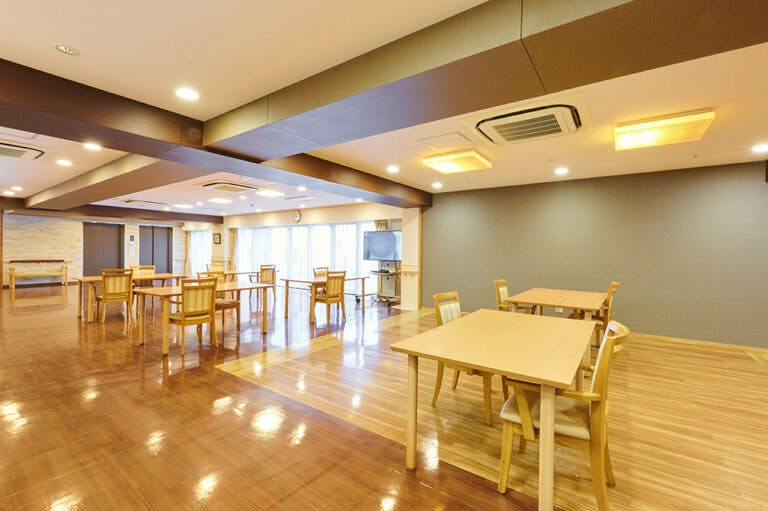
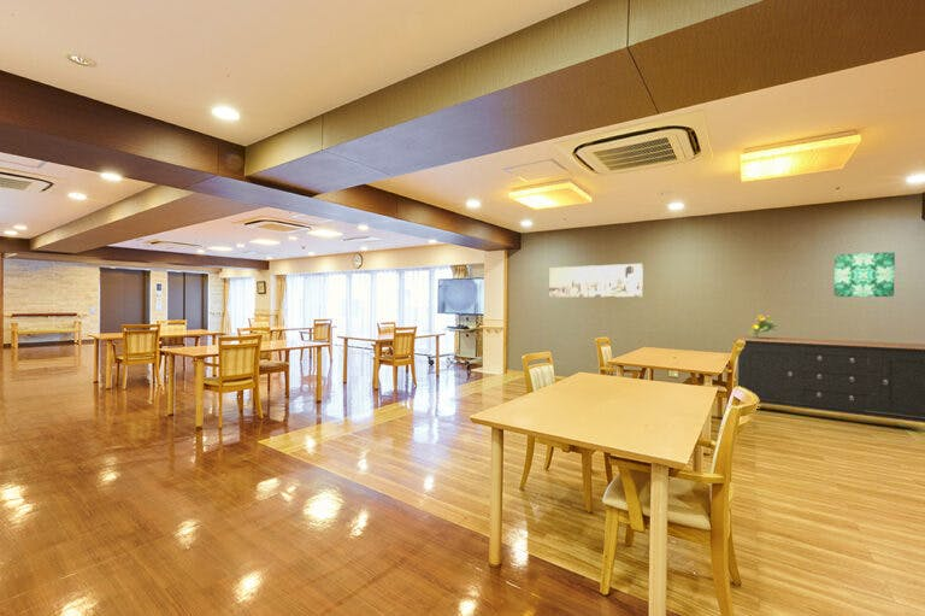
+ flowering plant [748,315,779,339]
+ sideboard [732,335,925,424]
+ wall art [548,263,644,298]
+ wall art [833,251,896,298]
